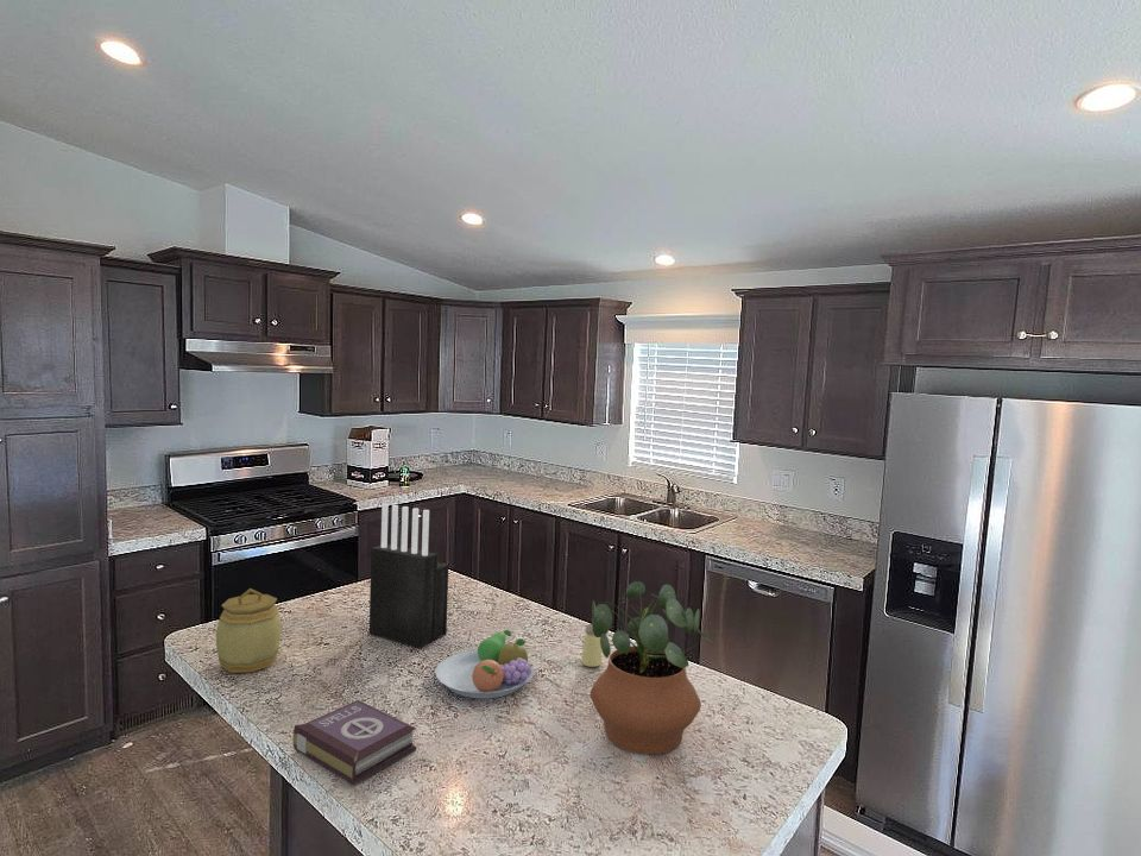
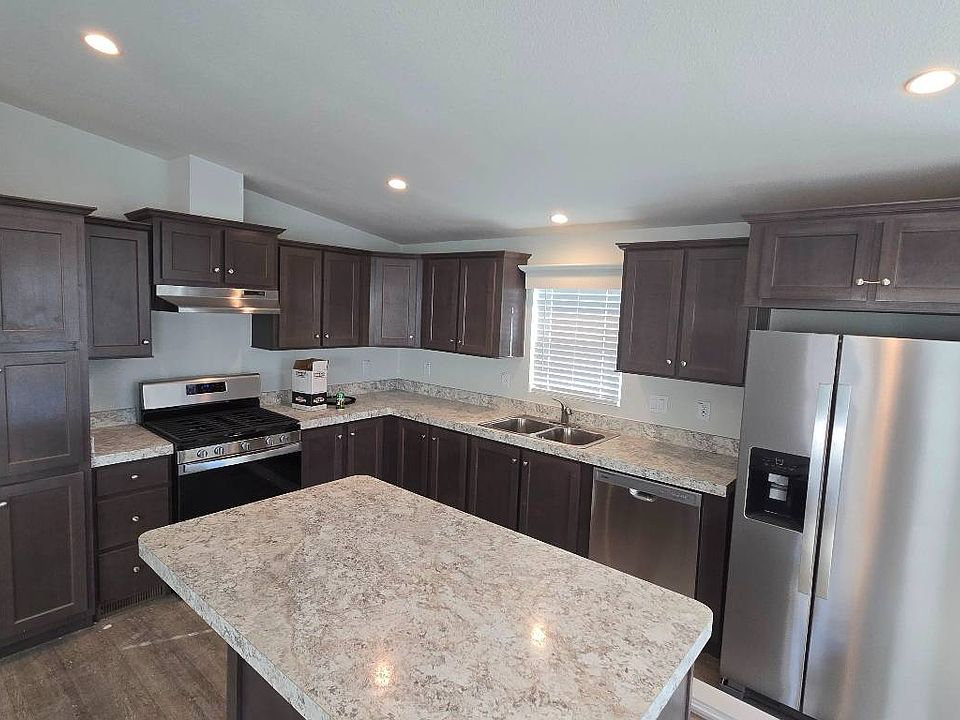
- book [291,699,417,786]
- jar [215,587,283,674]
- saltshaker [580,623,603,668]
- fruit bowl [434,629,536,699]
- potted plant [590,580,713,755]
- knife block [368,503,450,649]
